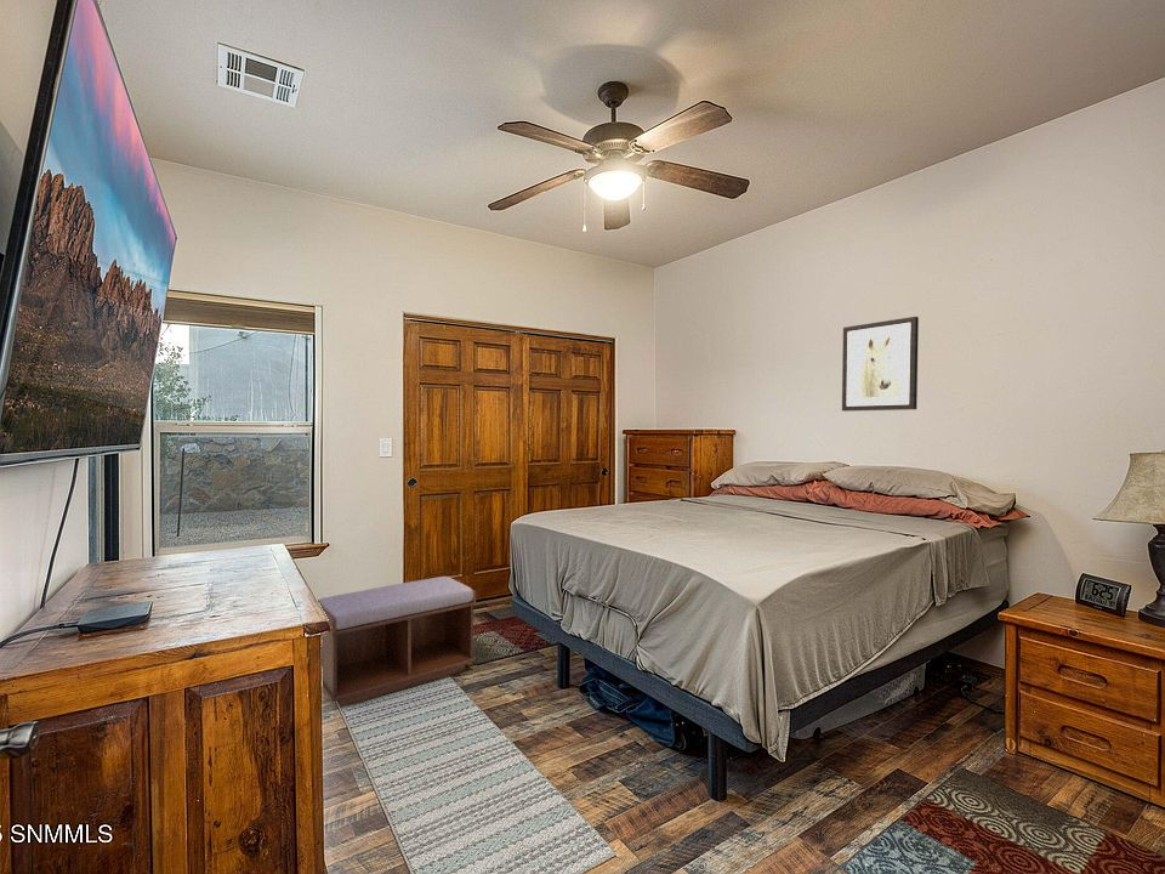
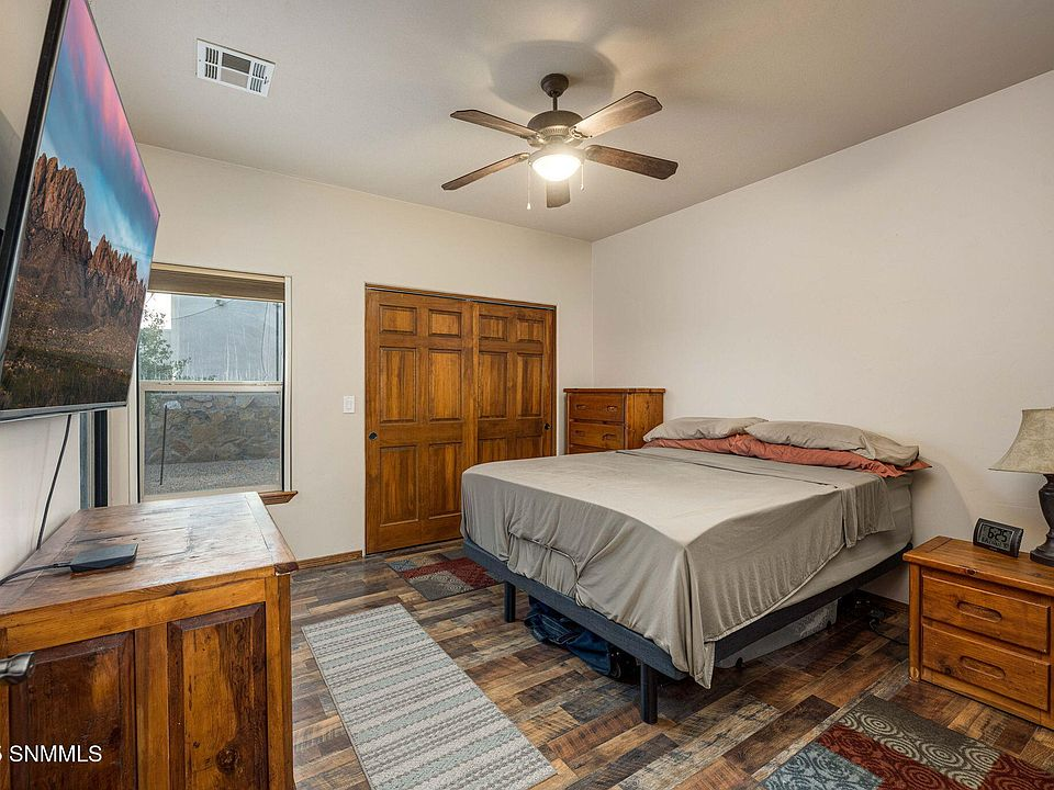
- wall art [841,316,920,413]
- bench [317,575,477,709]
